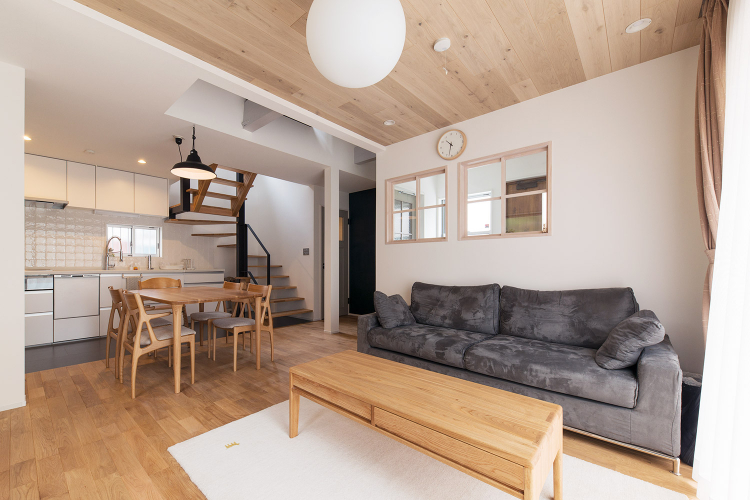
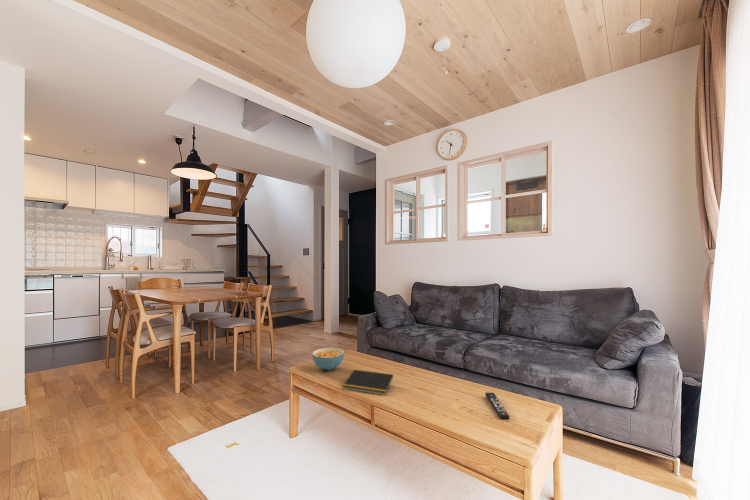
+ remote control [484,391,511,420]
+ cereal bowl [311,347,345,371]
+ notepad [342,369,394,396]
